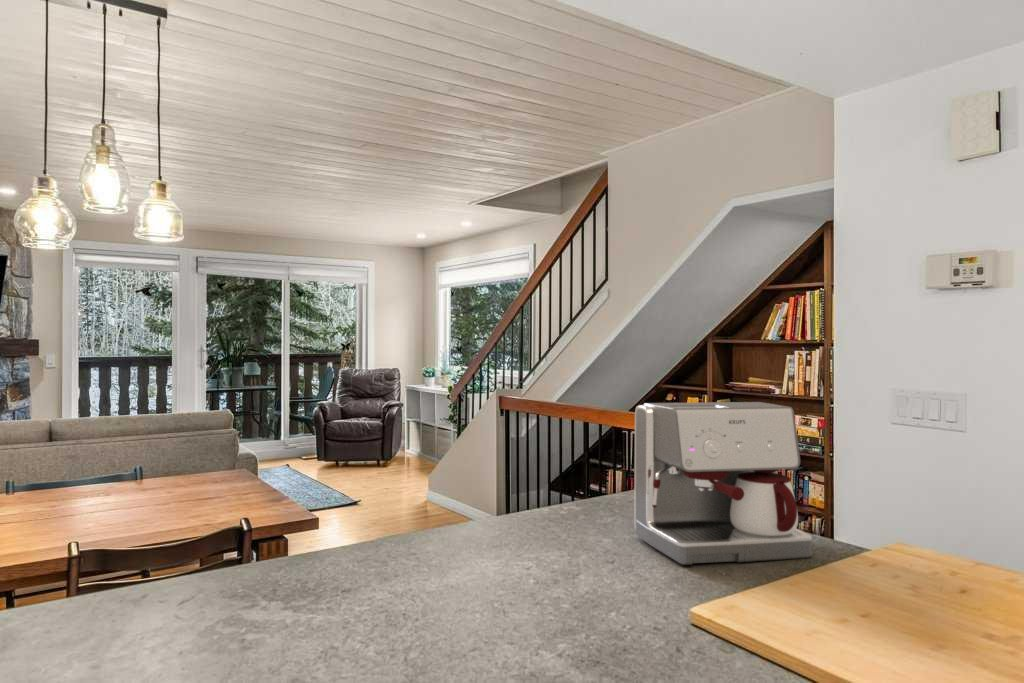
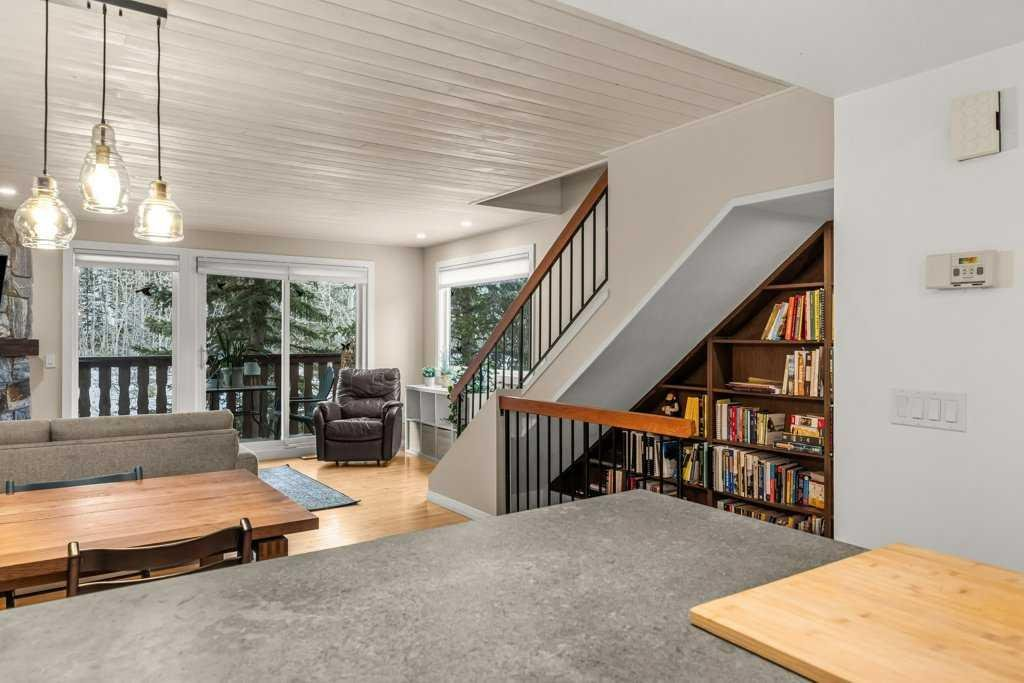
- coffee maker [633,401,813,566]
